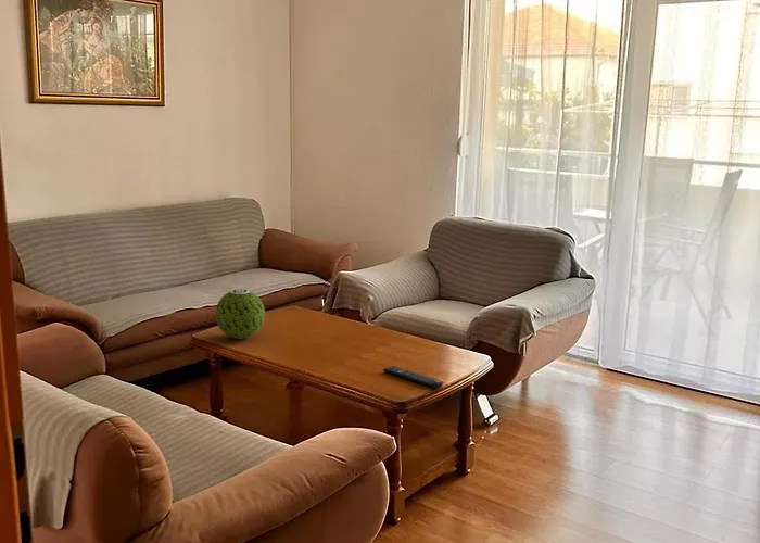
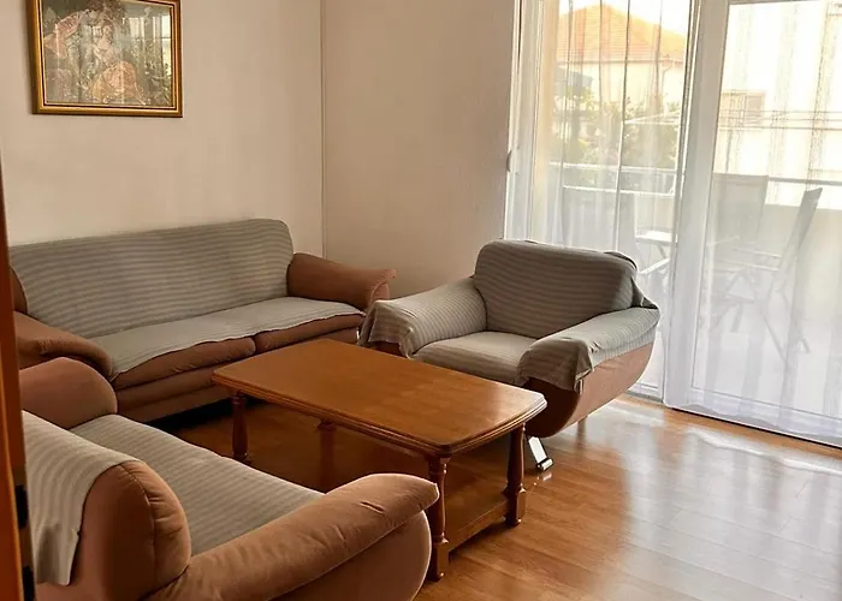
- decorative ball [214,289,266,340]
- remote control [382,365,444,390]
